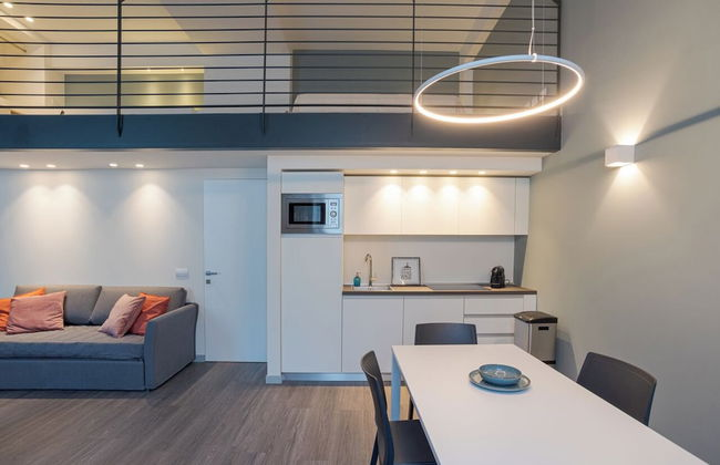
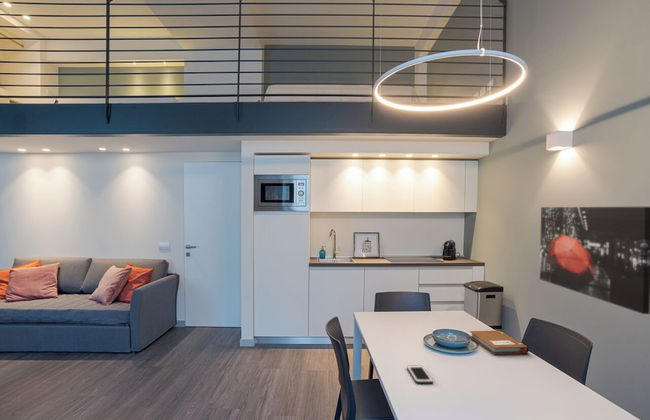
+ notebook [469,330,530,355]
+ wall art [539,206,650,315]
+ cell phone [406,364,434,384]
